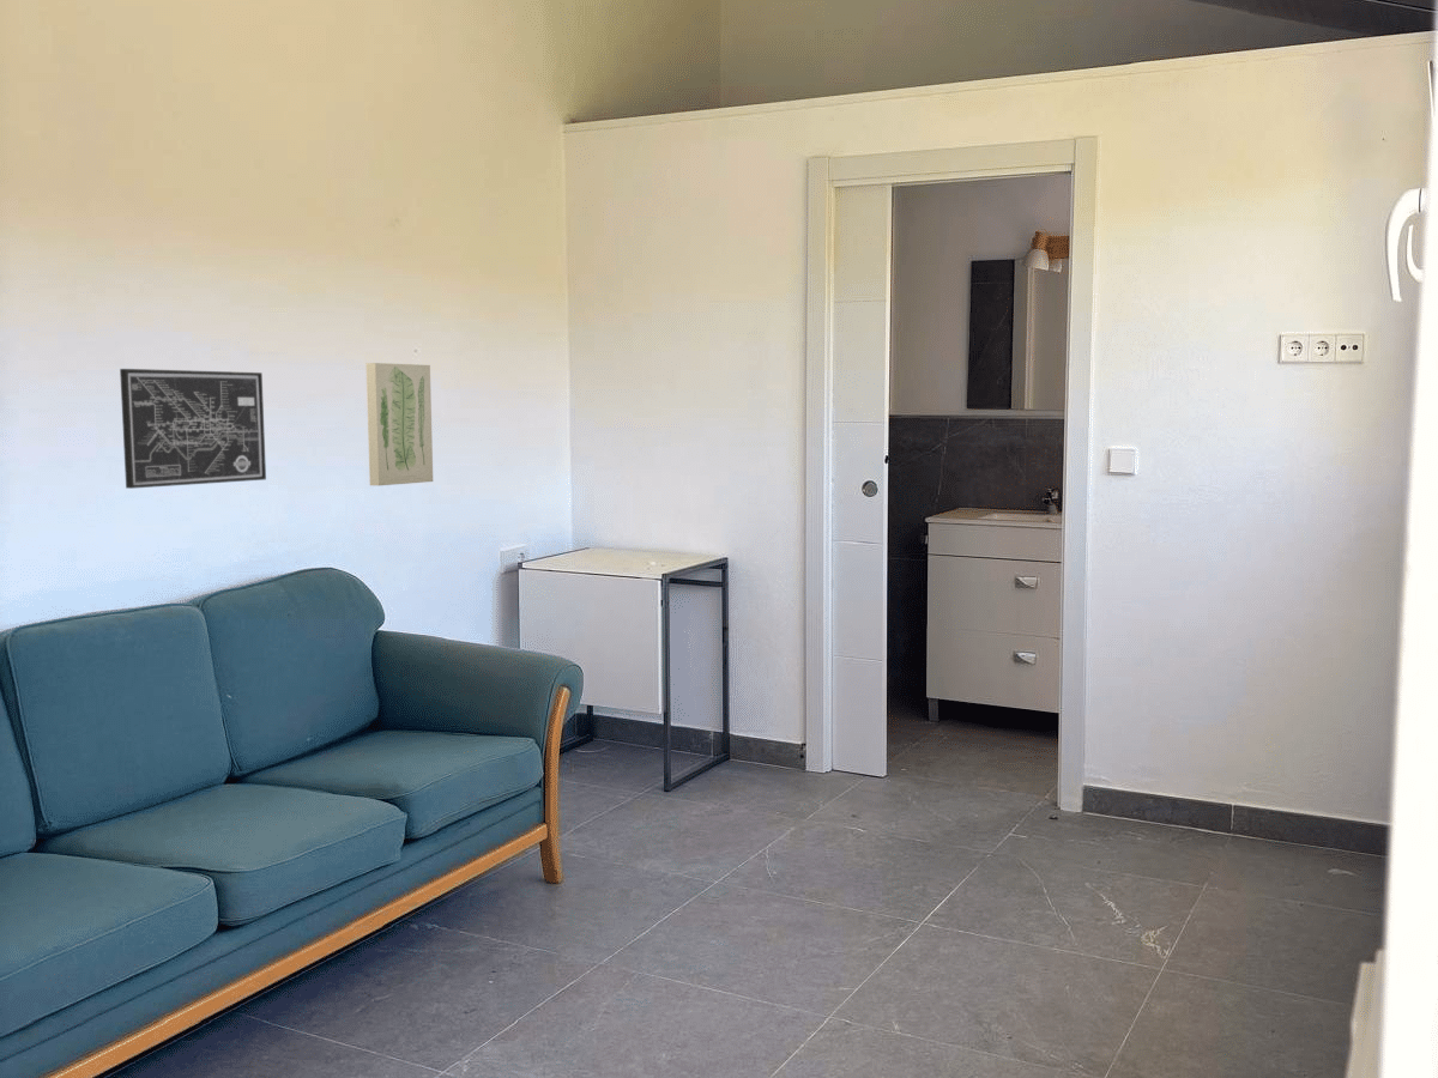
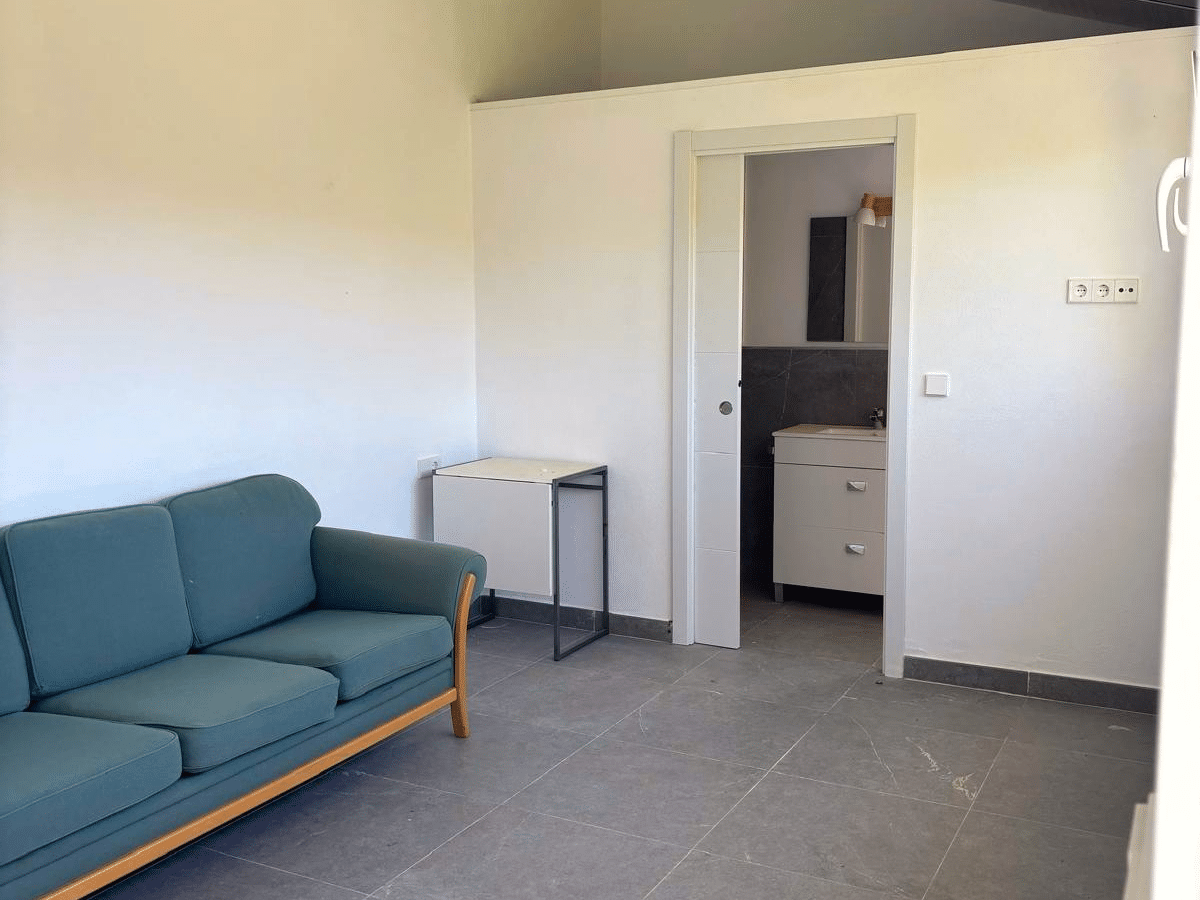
- wall art [365,362,434,487]
- wall art [119,368,267,490]
